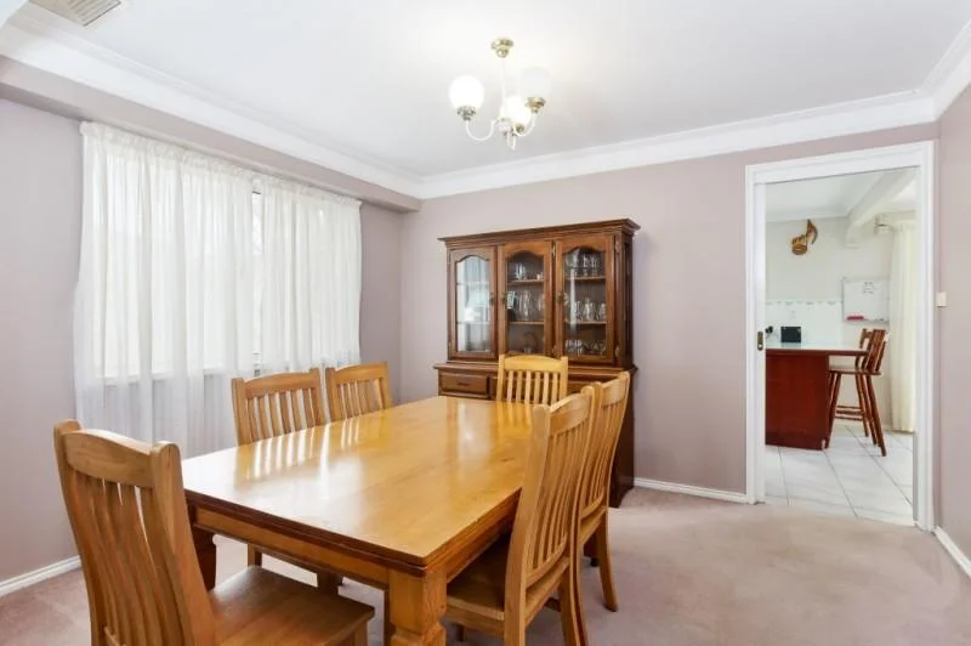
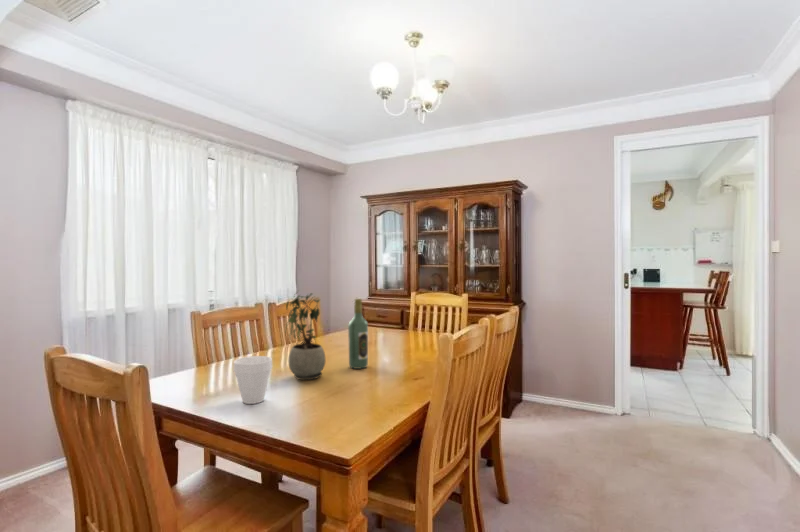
+ cup [232,355,273,405]
+ potted plant [284,289,327,381]
+ wine bottle [347,298,369,370]
